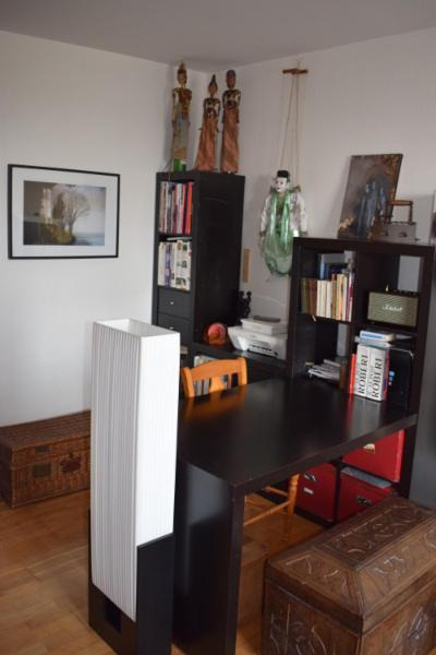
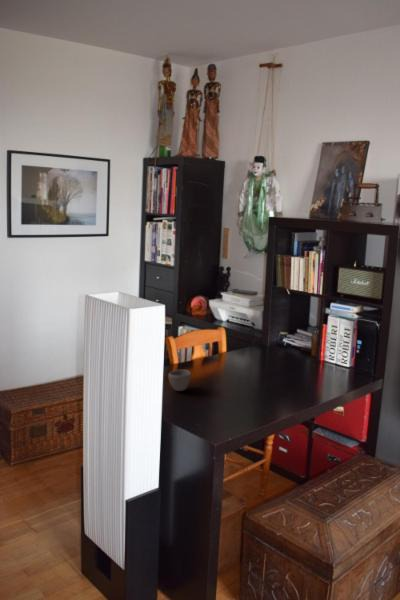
+ cup [167,369,192,392]
